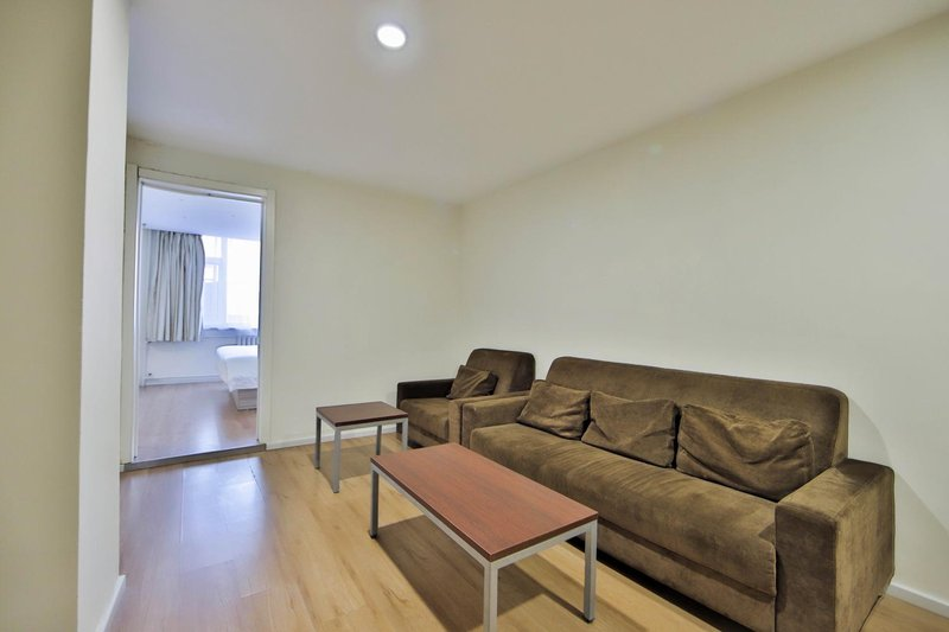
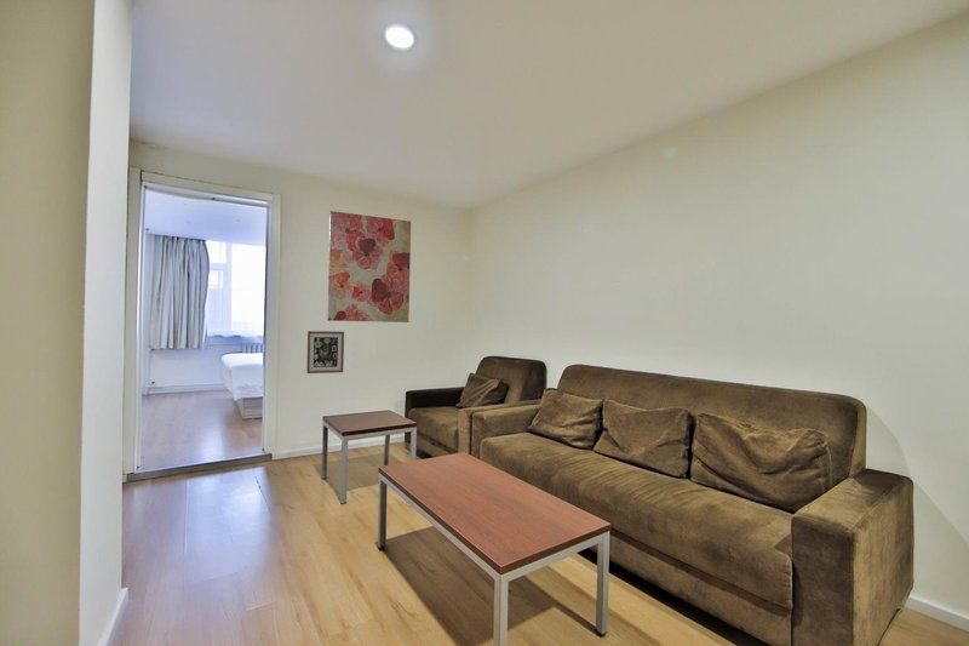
+ wall art [305,330,345,375]
+ wall art [326,210,412,324]
